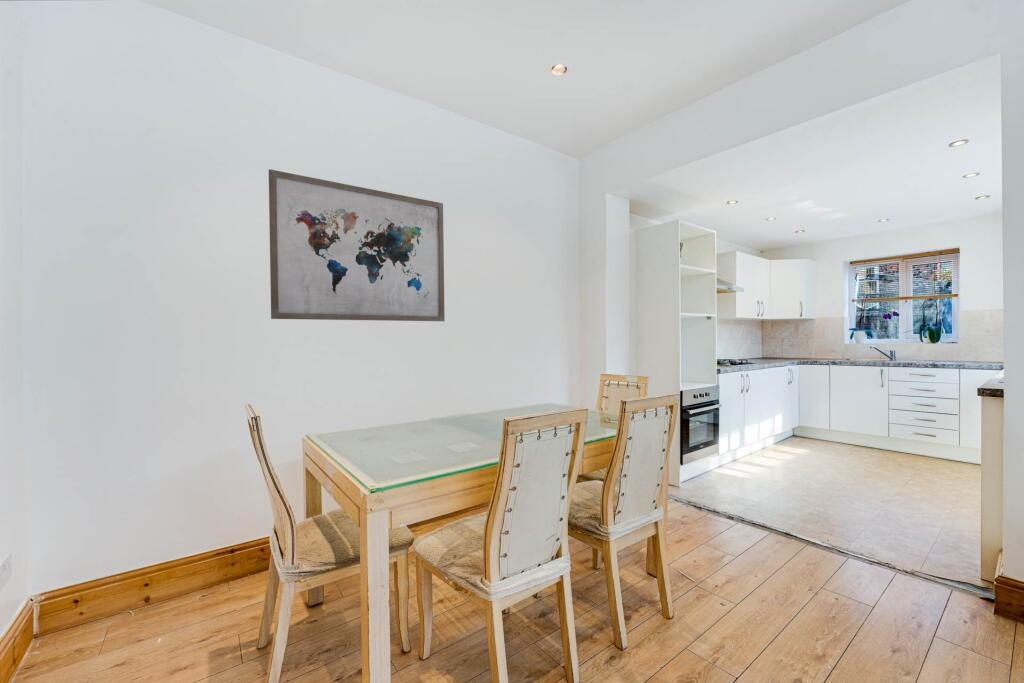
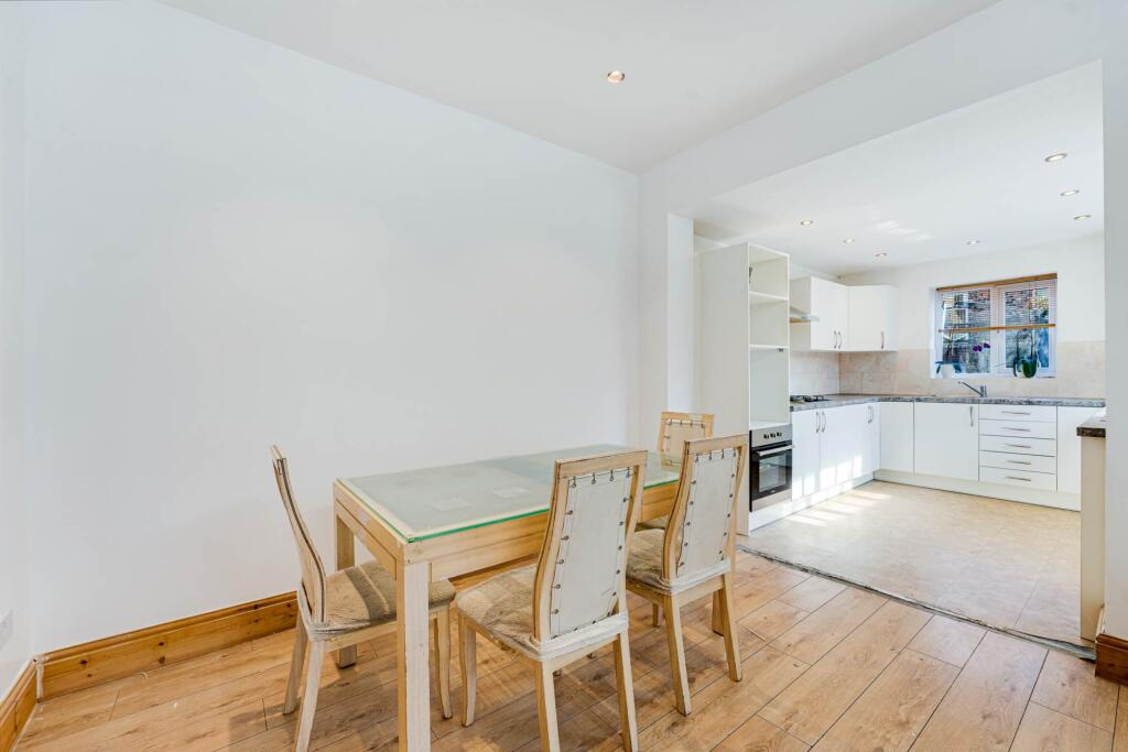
- wall art [268,168,446,322]
